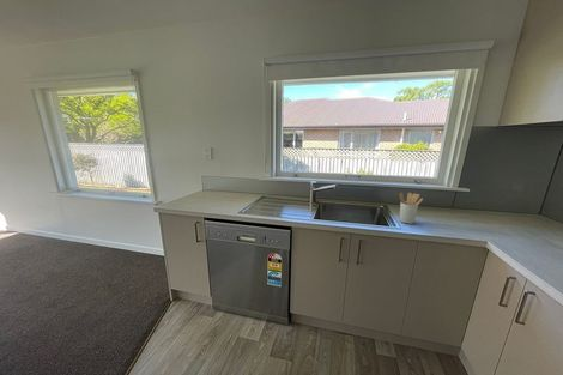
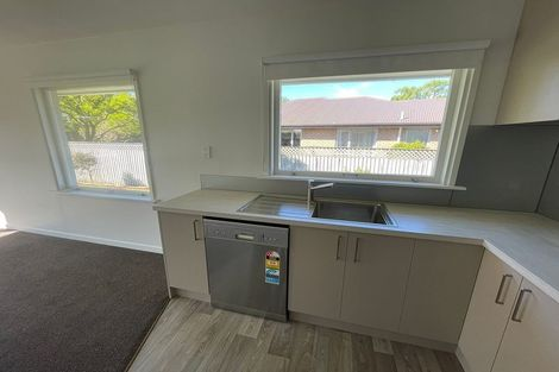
- utensil holder [399,192,424,225]
